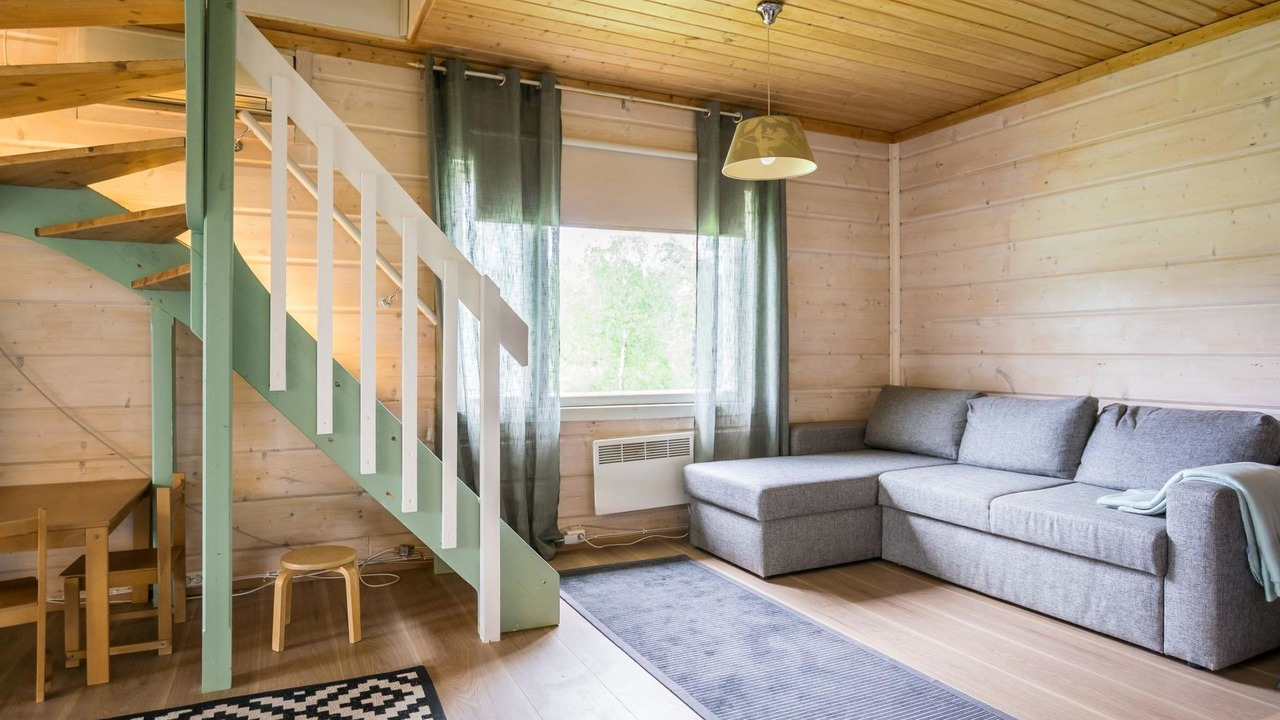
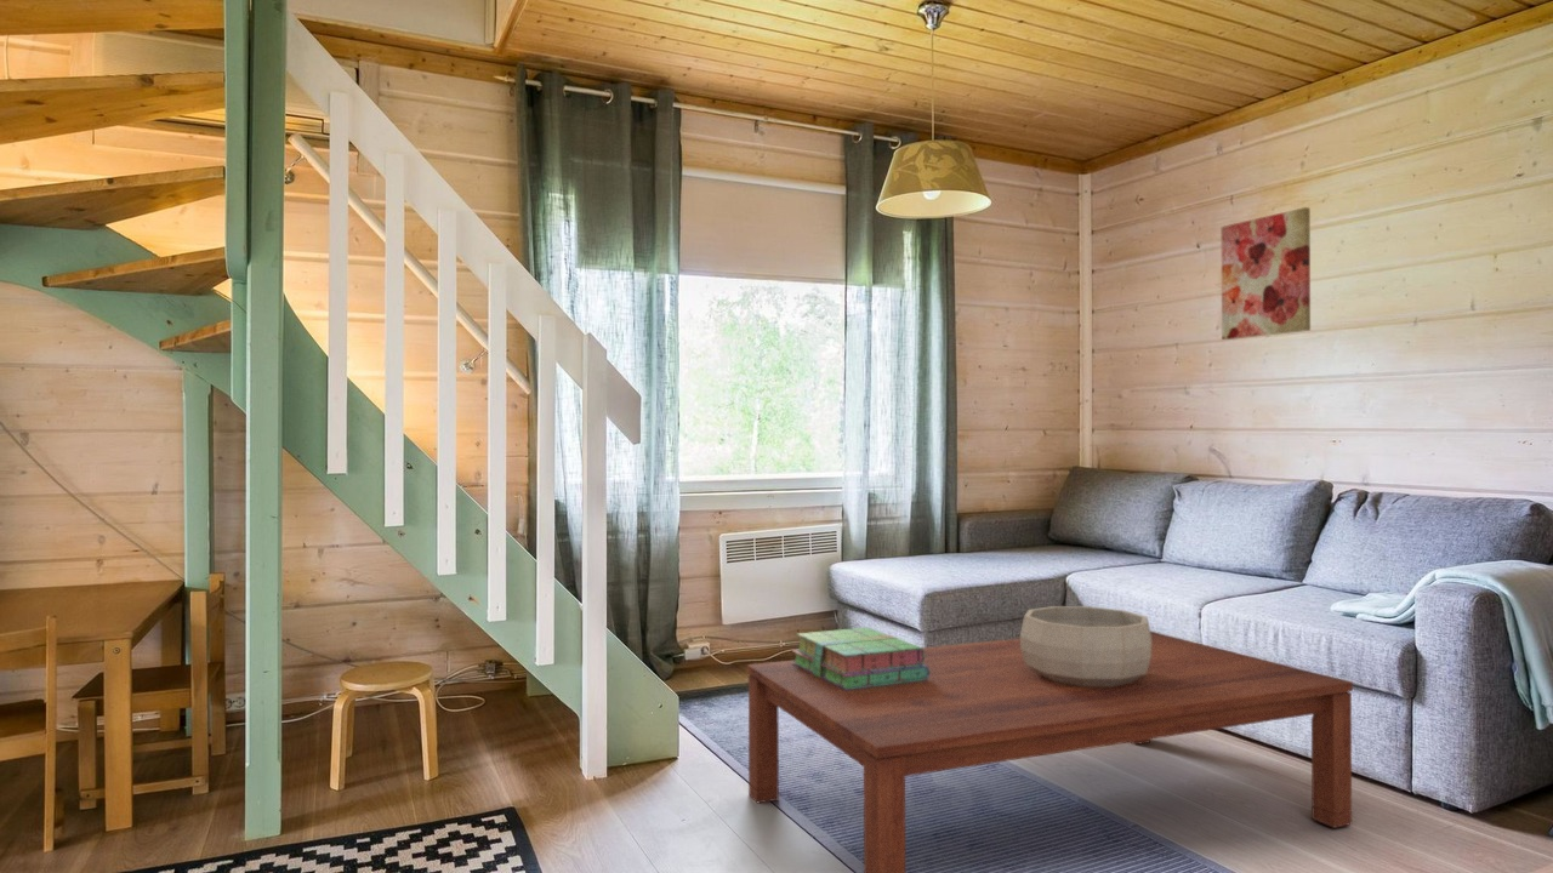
+ wall art [1221,206,1312,341]
+ coffee table [746,630,1354,873]
+ decorative bowl [1019,605,1151,687]
+ stack of books [791,626,929,690]
